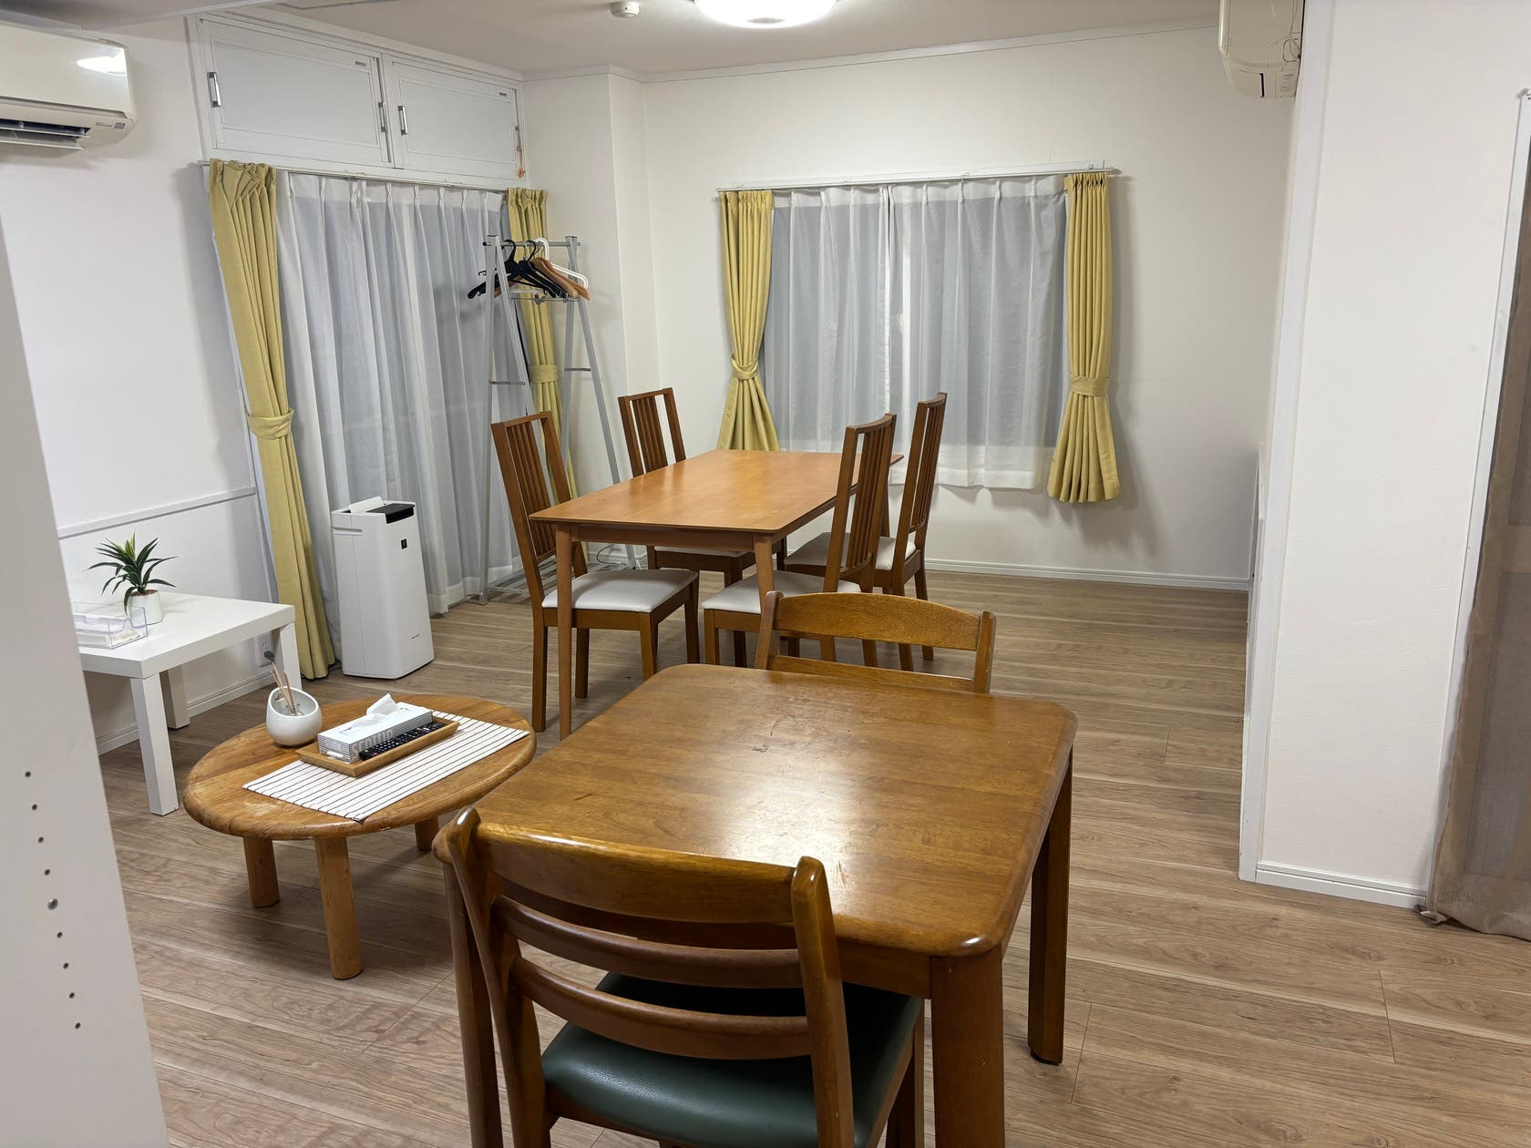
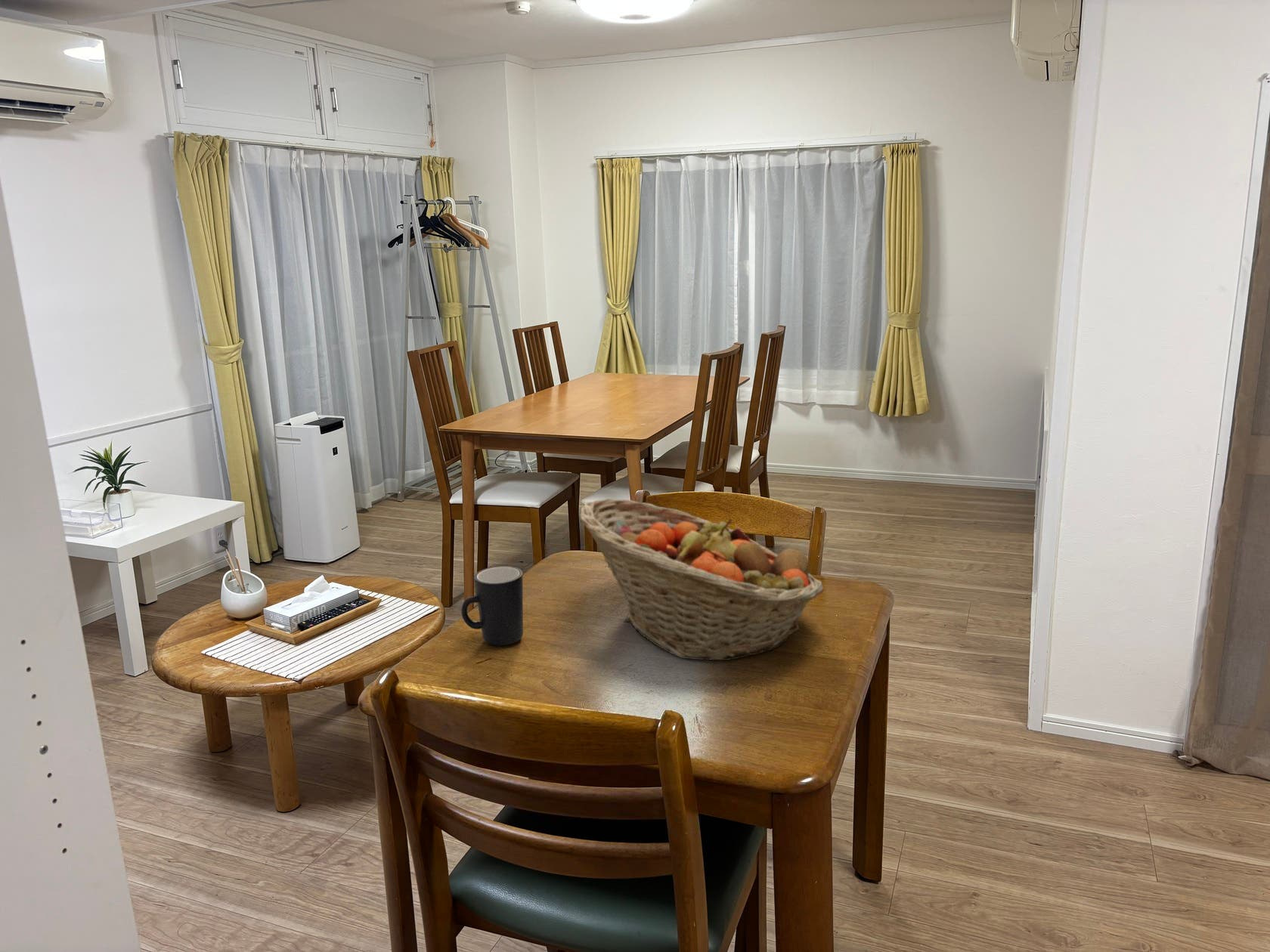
+ fruit basket [579,498,825,661]
+ mug [460,565,524,646]
